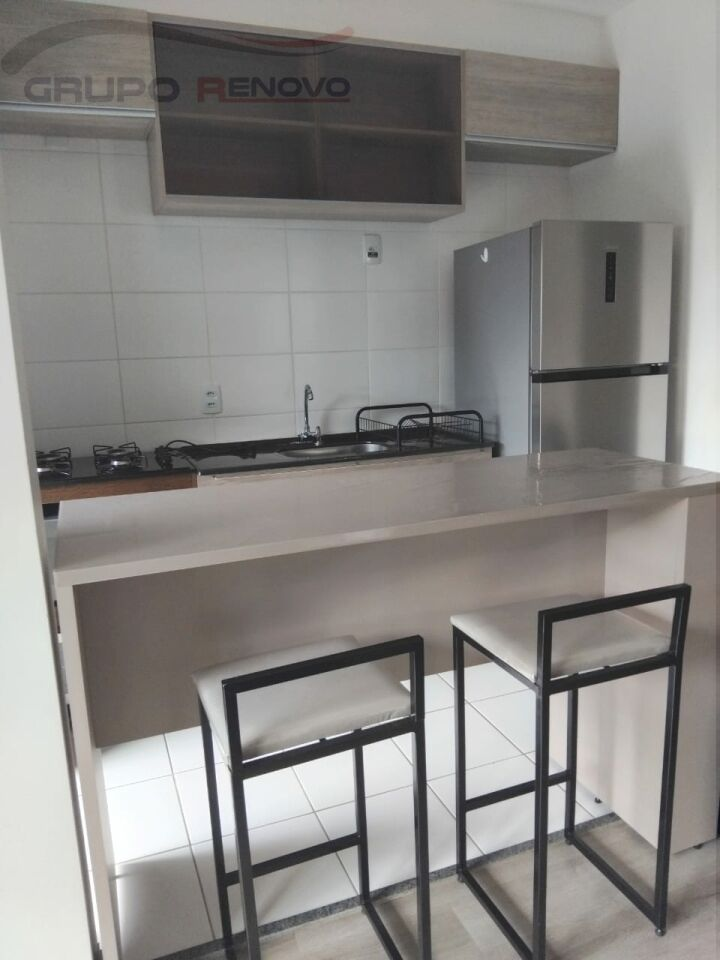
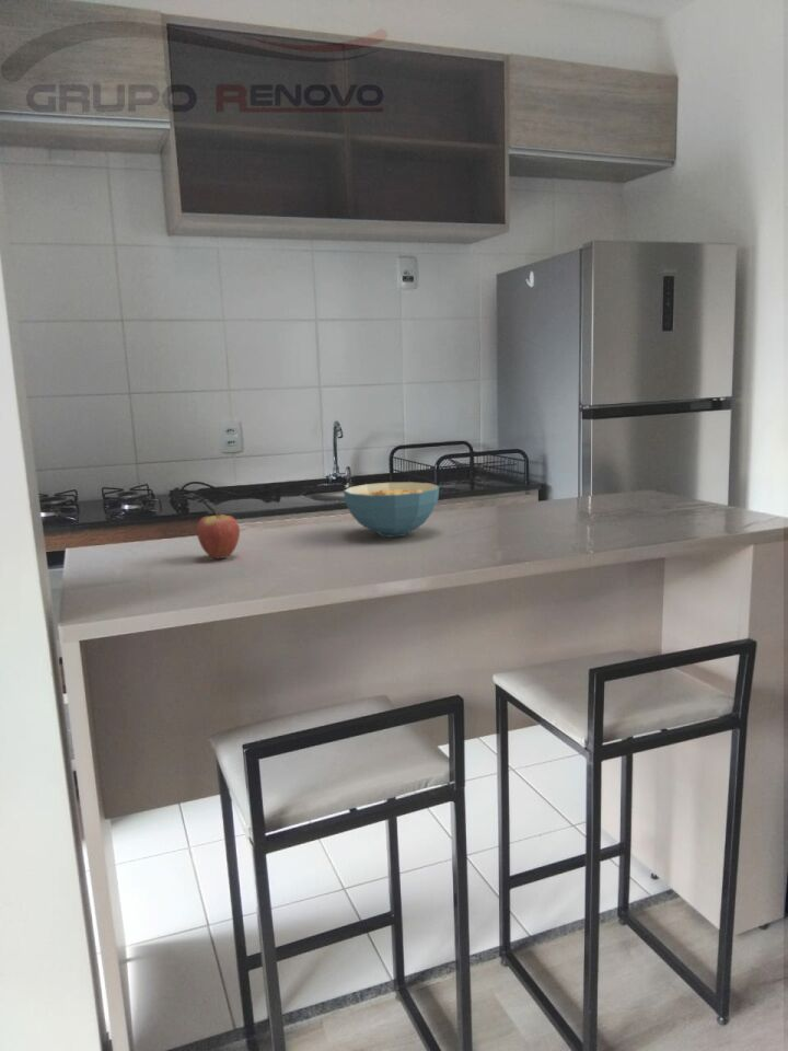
+ cereal bowl [343,481,440,538]
+ fruit [196,505,241,561]
